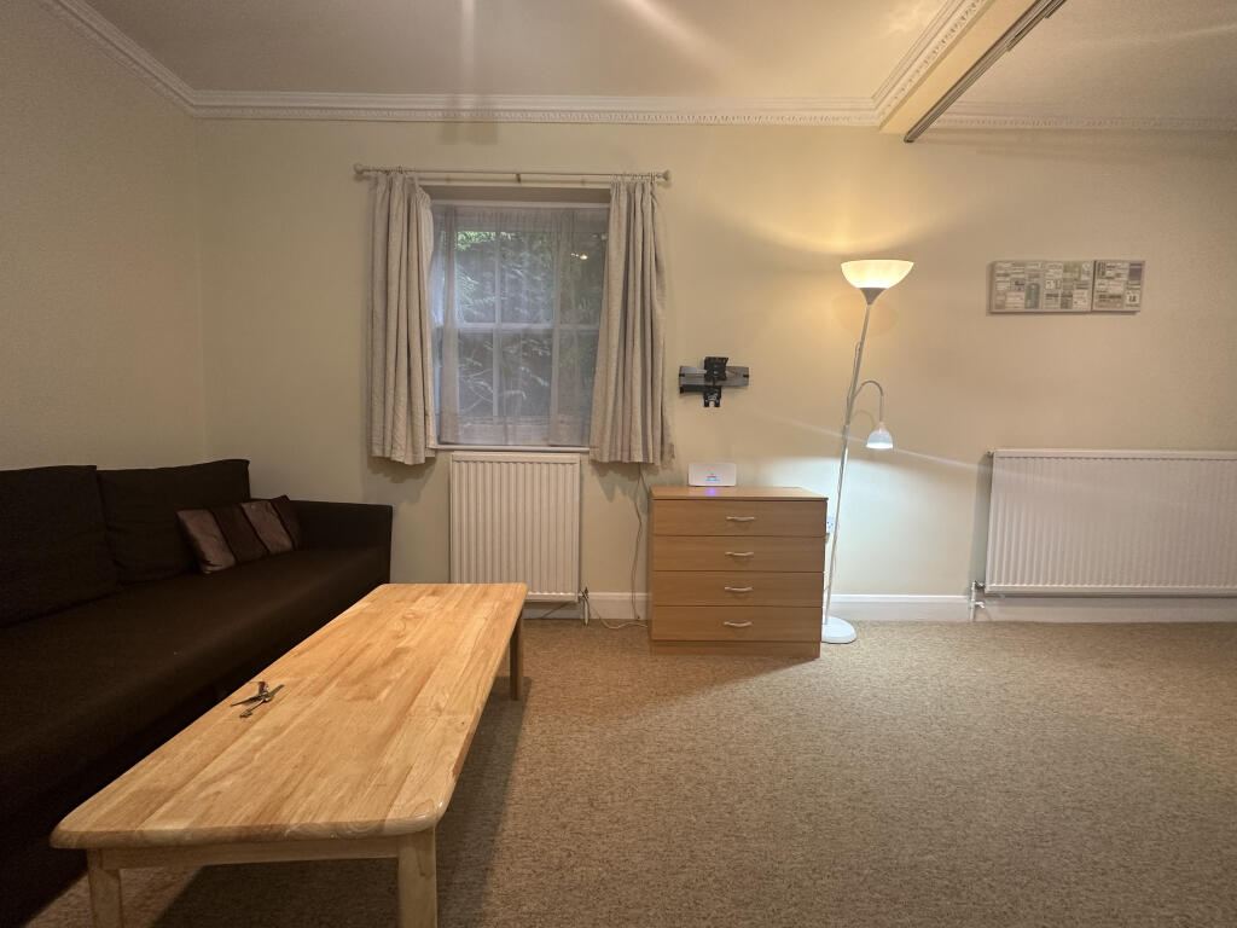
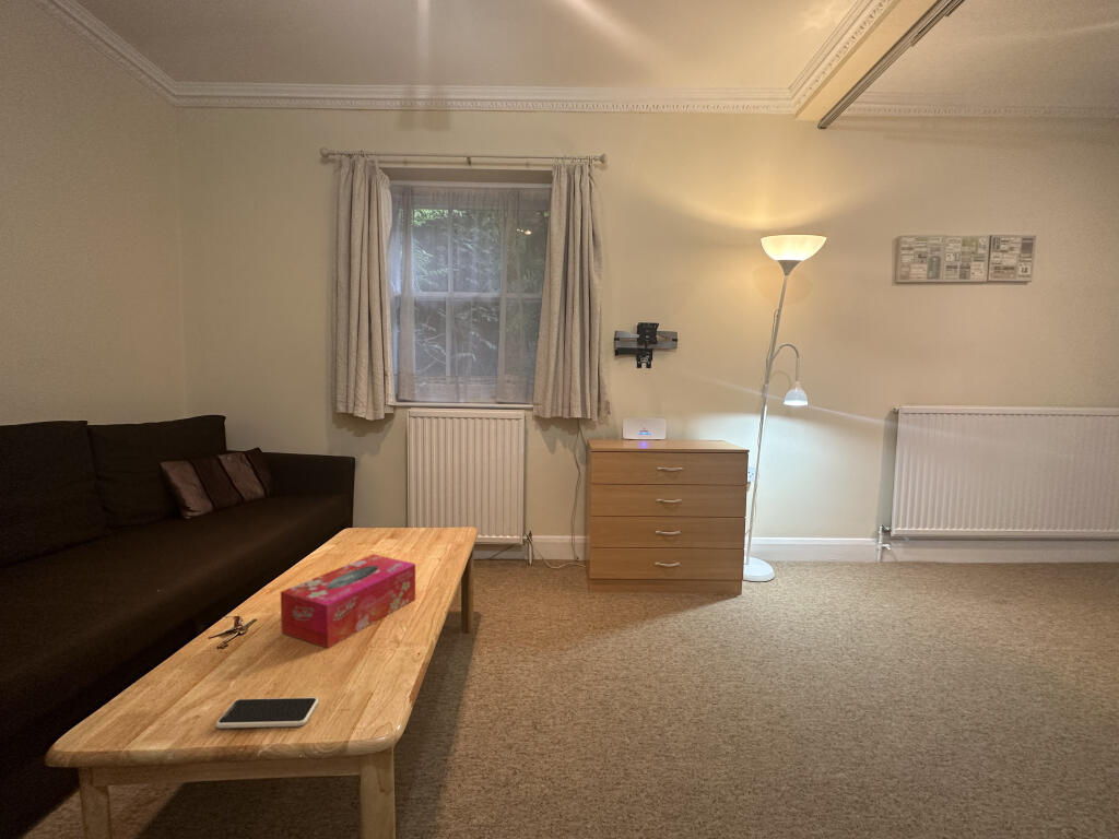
+ tissue box [280,554,416,650]
+ smartphone [215,697,319,729]
